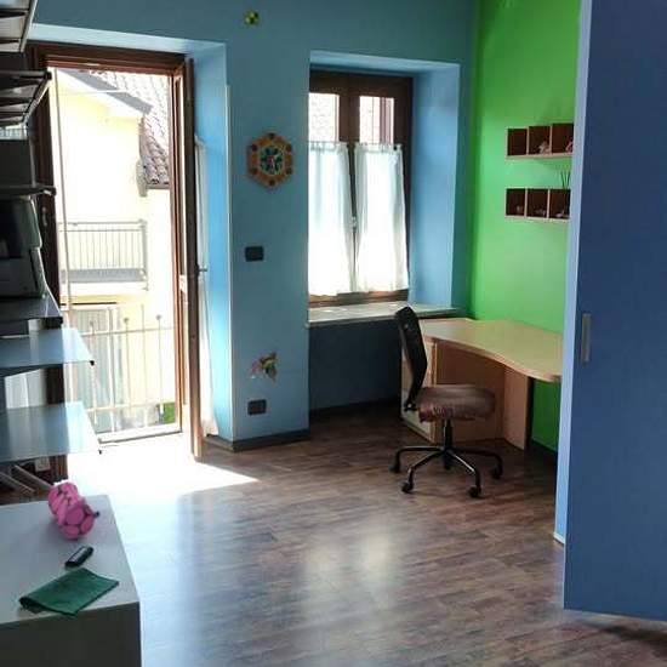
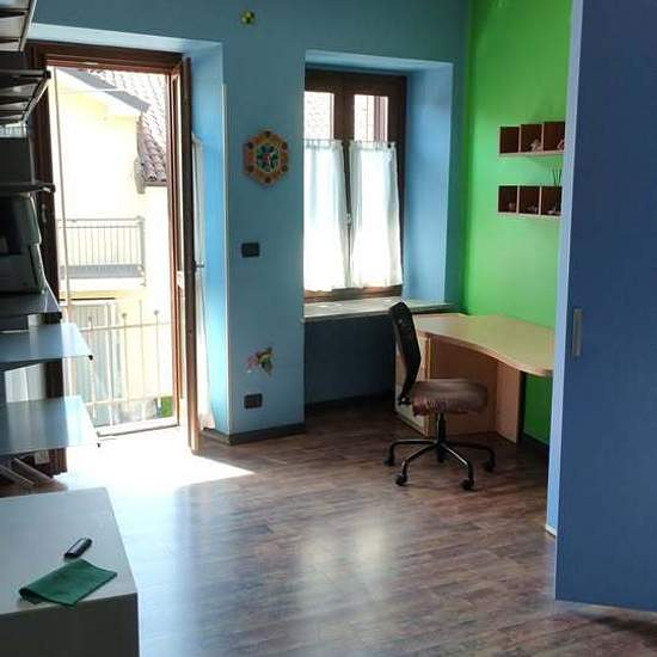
- pencil case [46,480,101,540]
